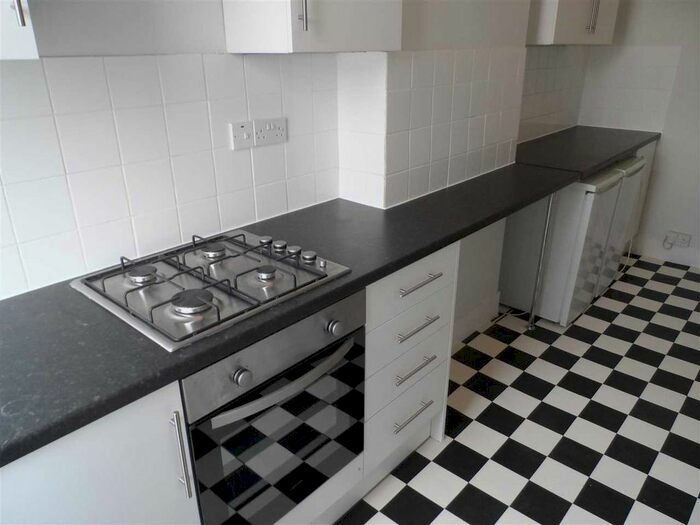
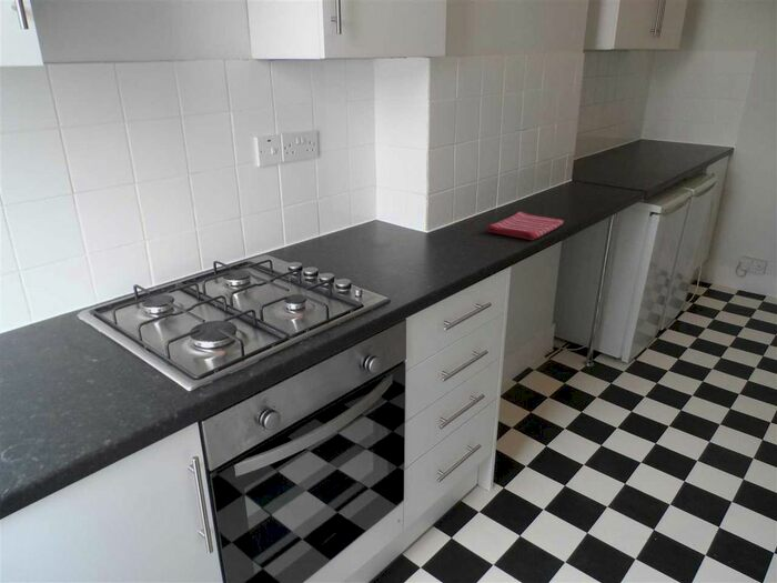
+ dish towel [486,210,565,241]
